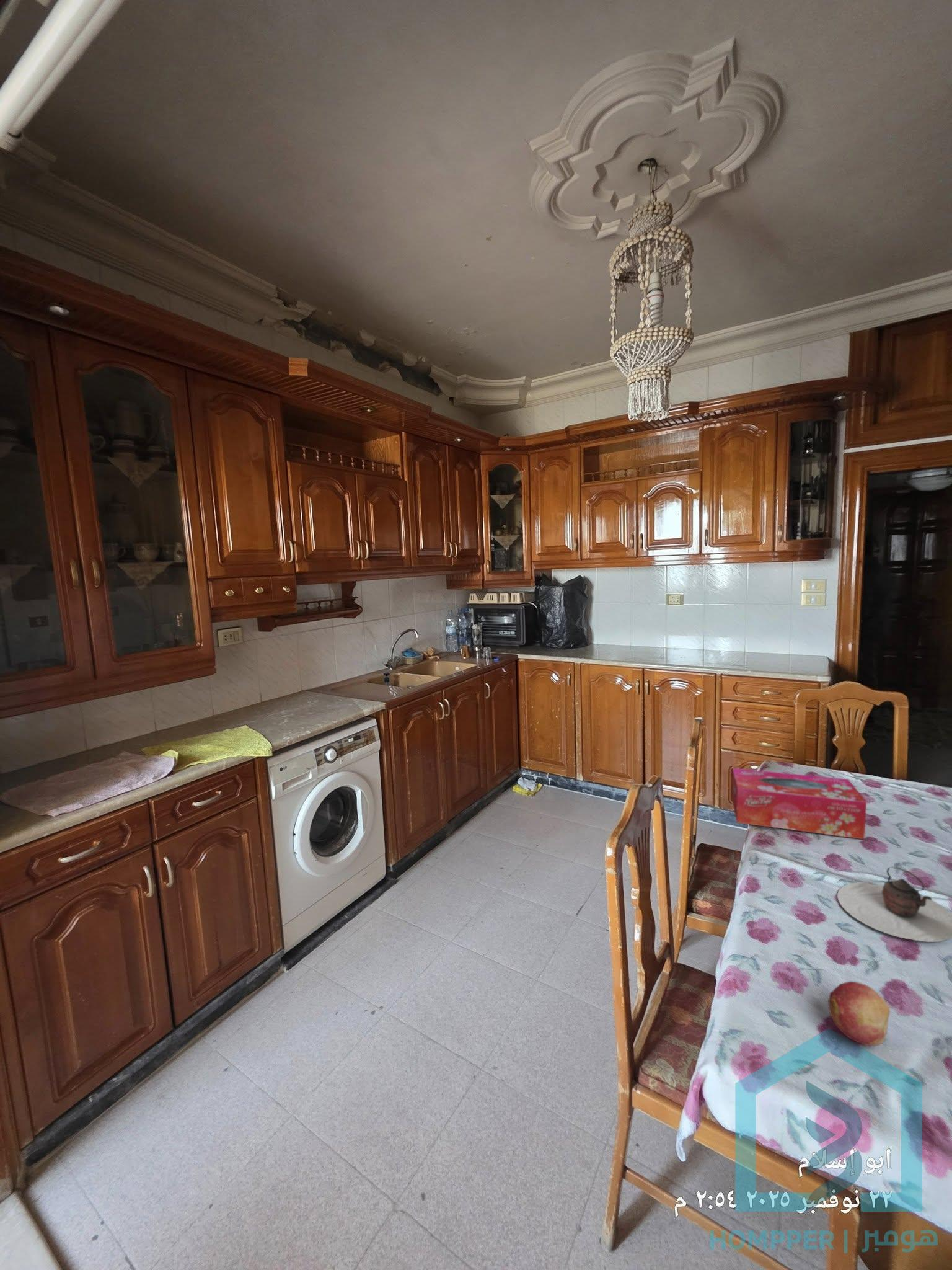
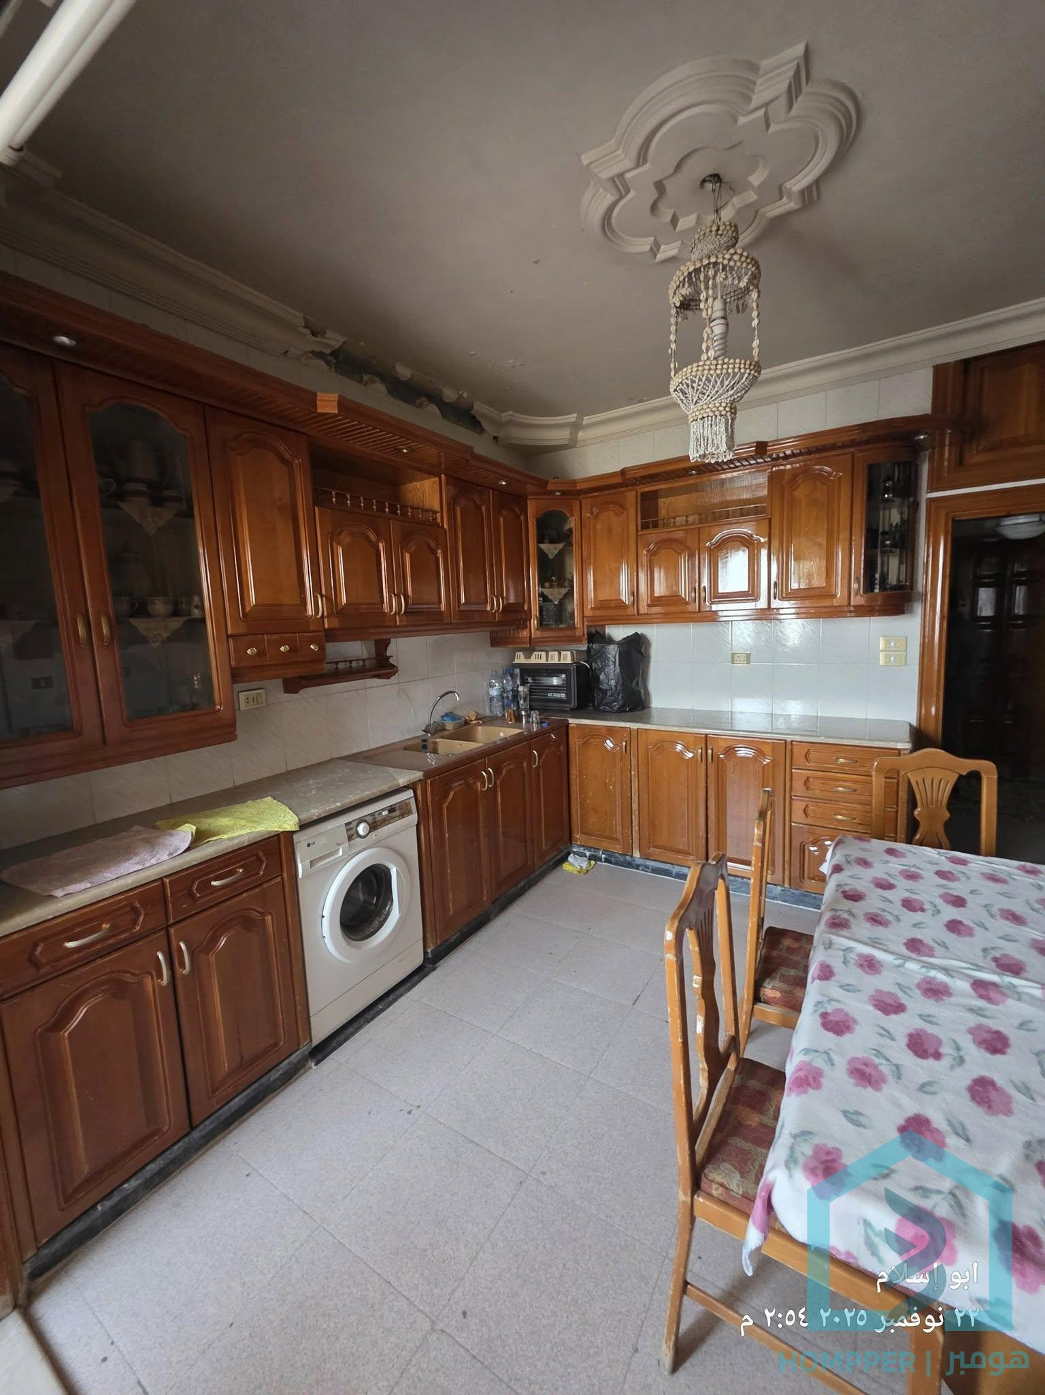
- teapot [837,866,952,943]
- tissue box [731,768,867,840]
- fruit [827,981,891,1047]
